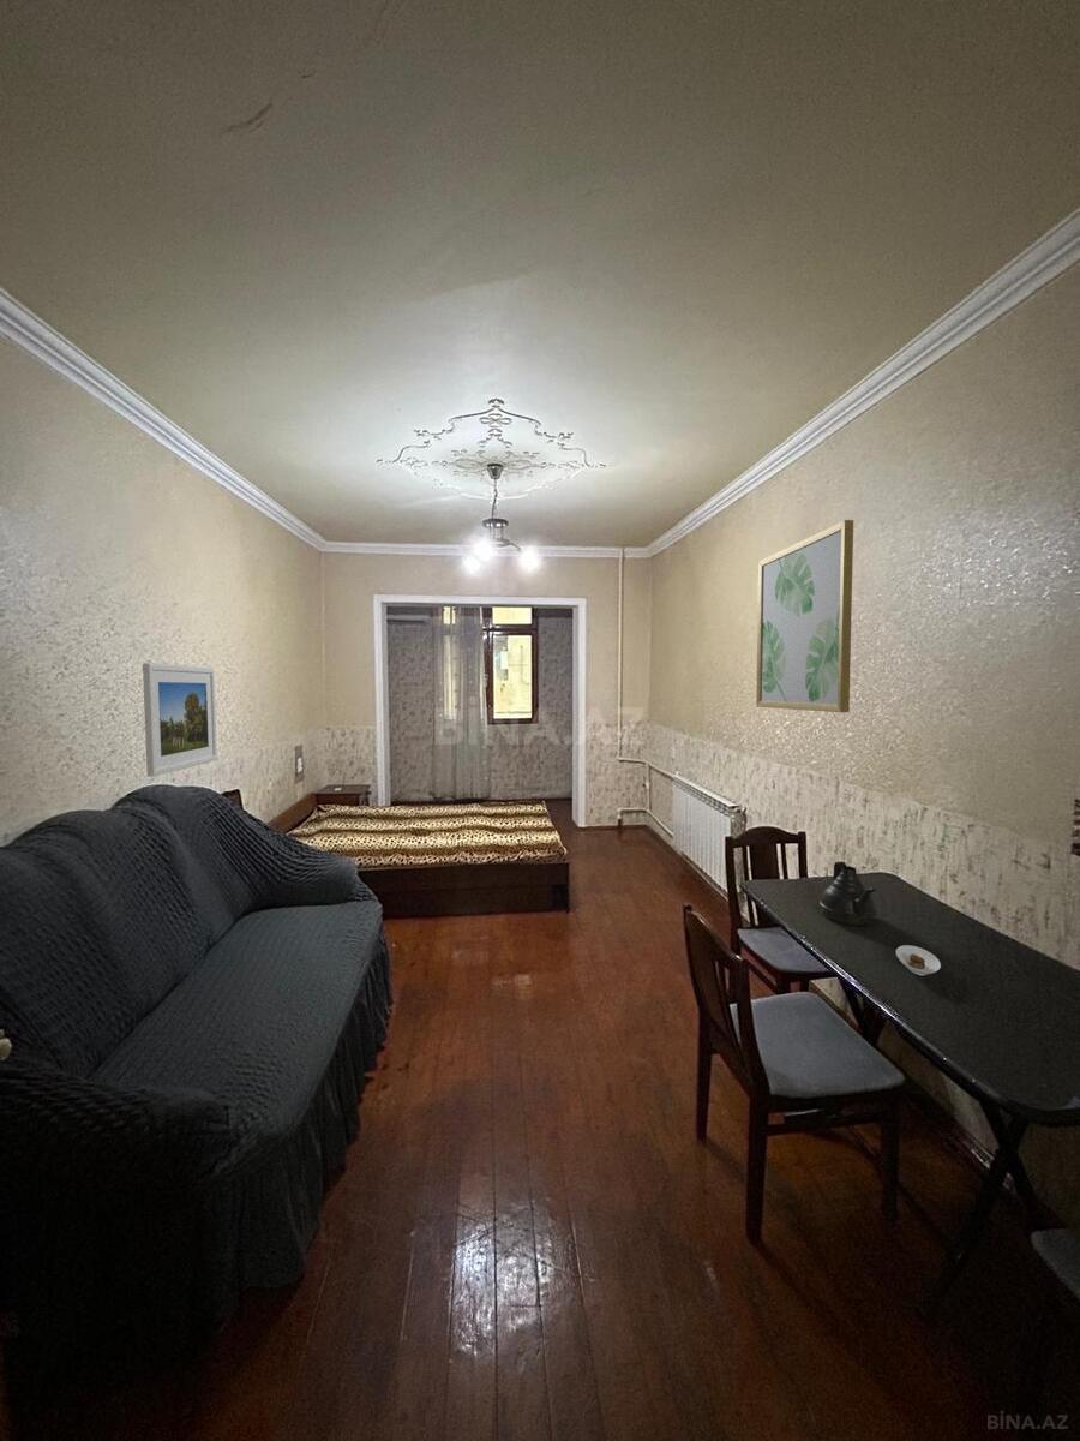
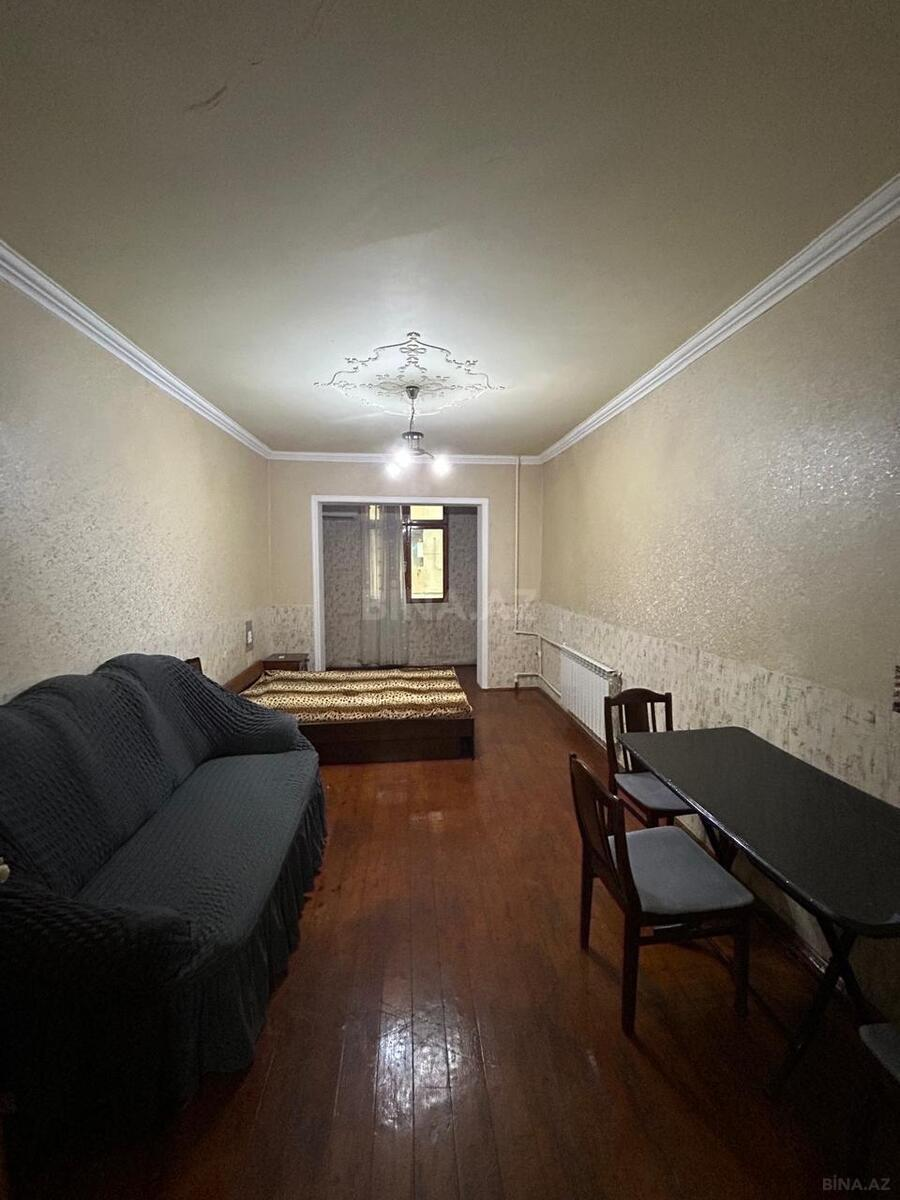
- teapot [818,860,880,927]
- saucer [895,944,942,976]
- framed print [142,663,218,777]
- wall art [755,519,854,713]
